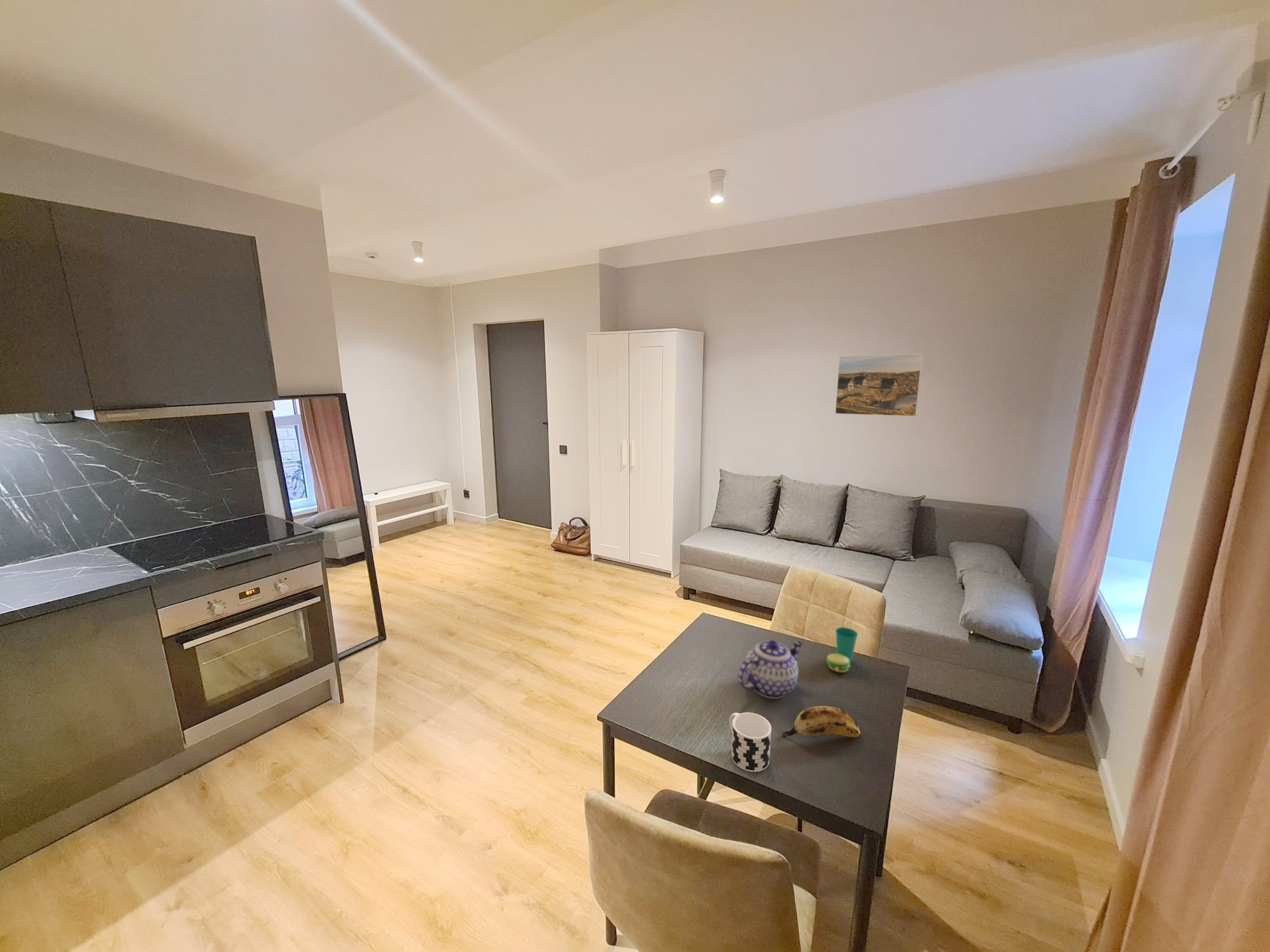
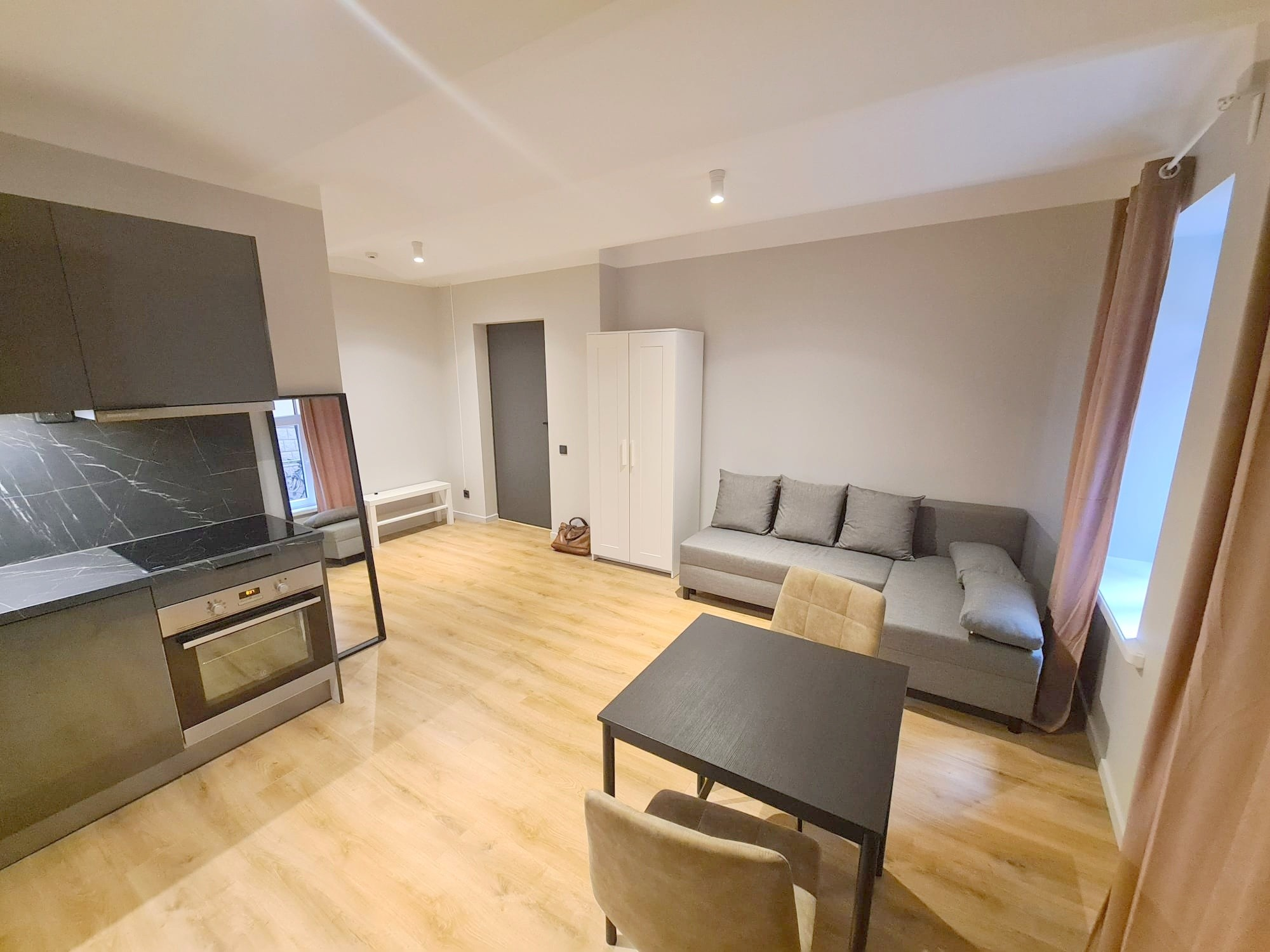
- cup [825,626,859,673]
- banana [781,705,861,738]
- teapot [737,640,803,699]
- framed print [834,352,923,417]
- cup [728,712,772,772]
